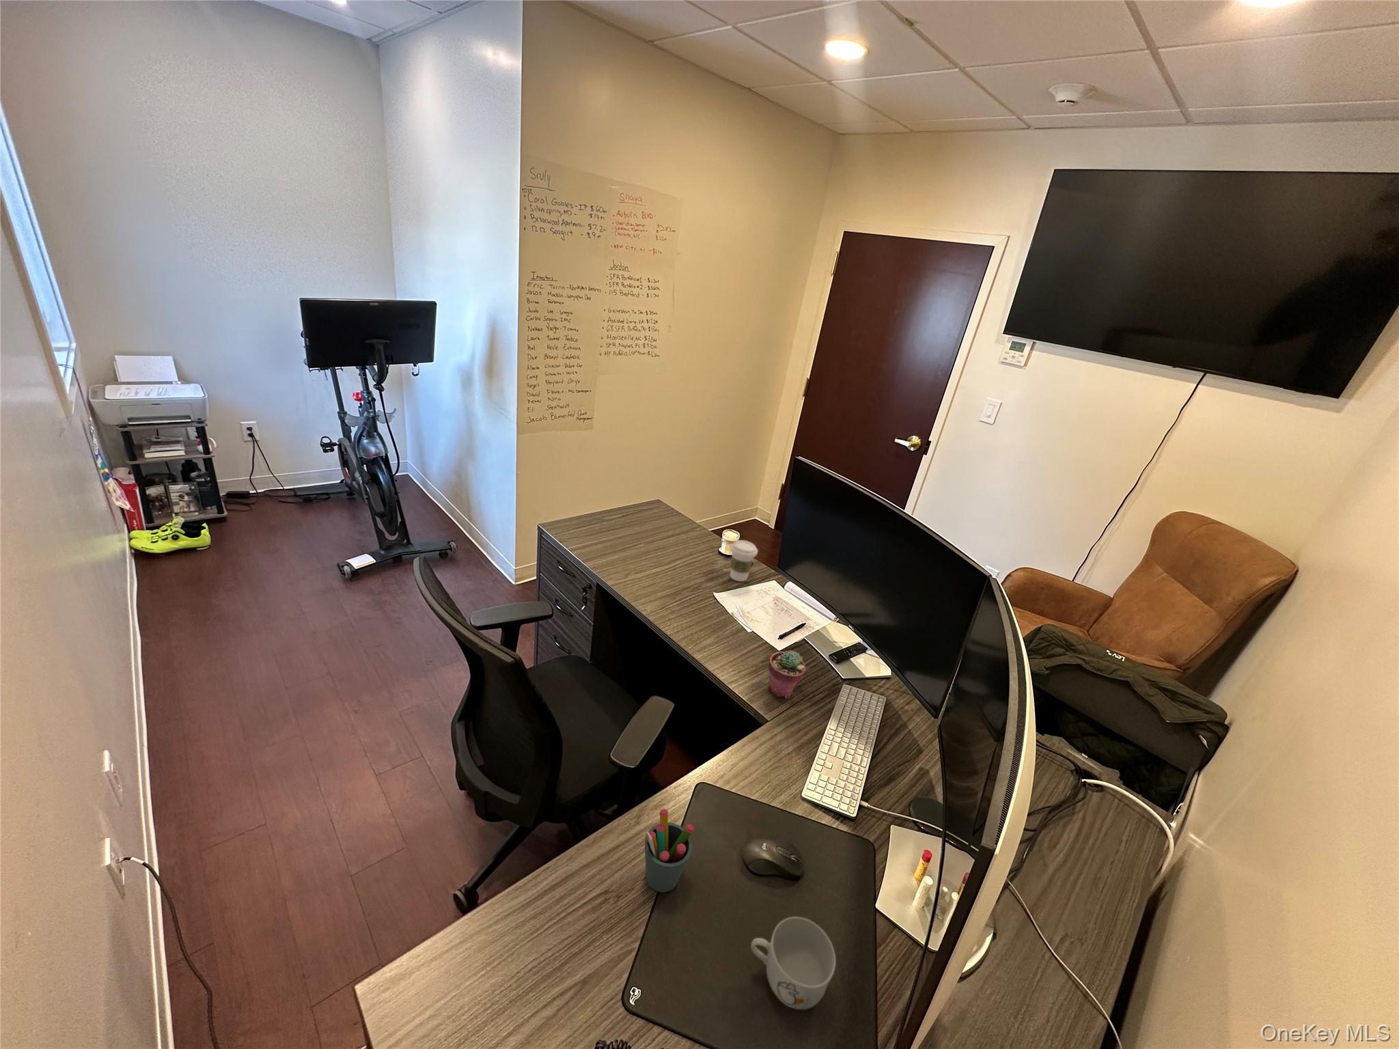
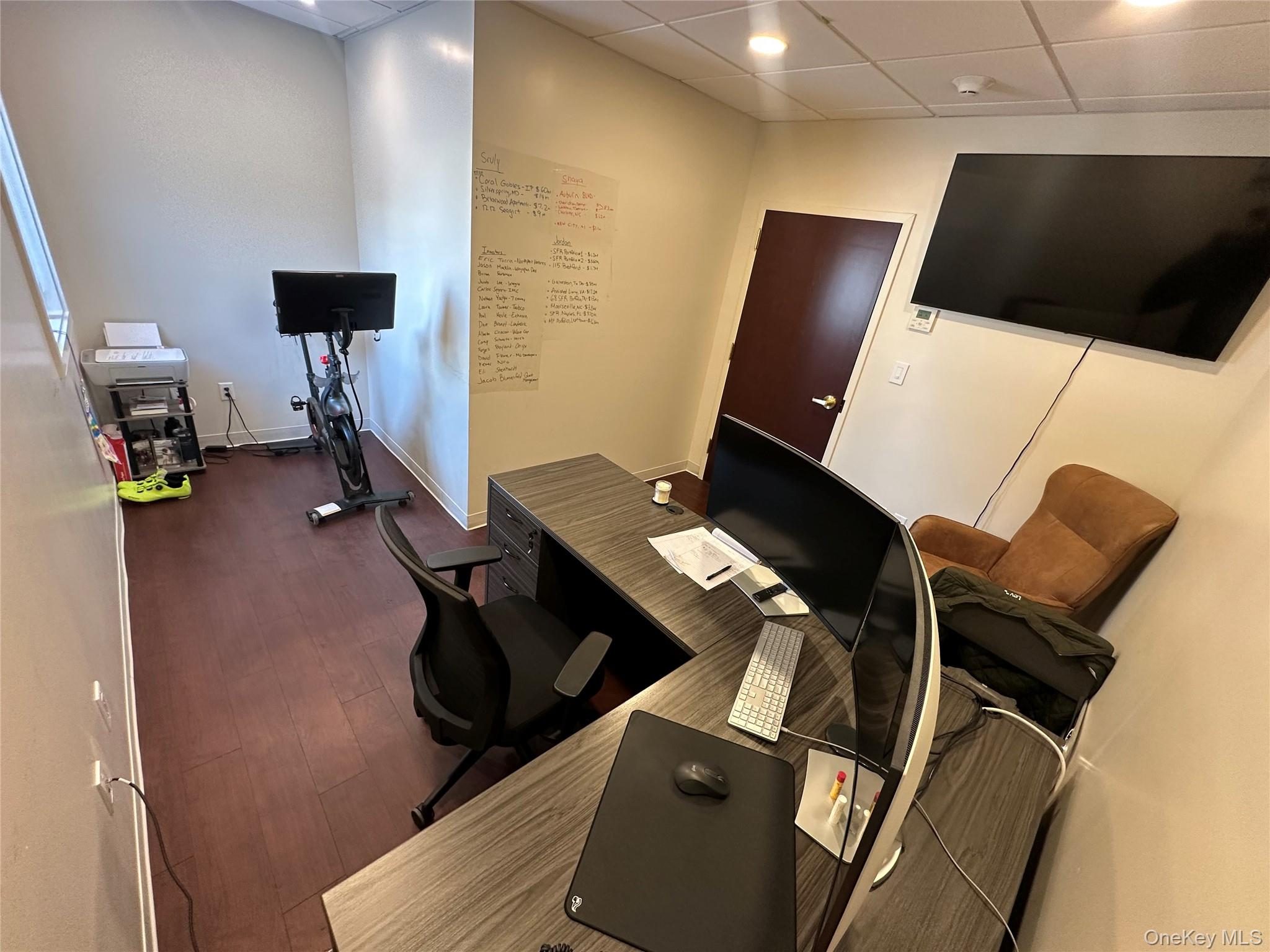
- mug [750,916,836,1010]
- pen holder [644,809,695,894]
- coffee cup [729,540,758,582]
- potted succulent [768,649,806,700]
